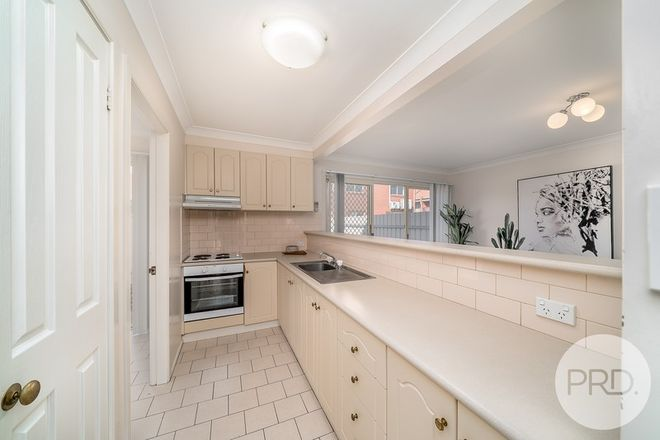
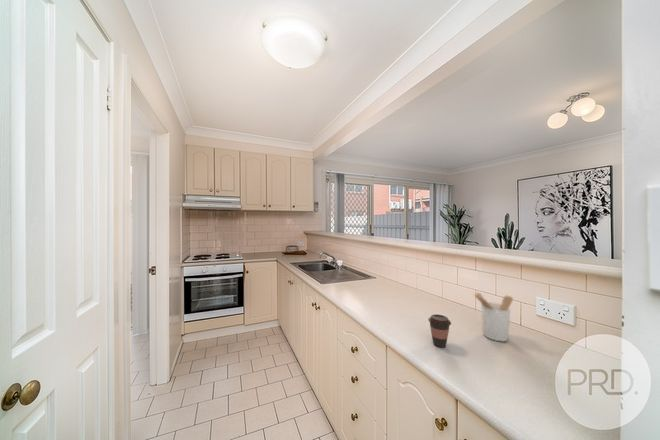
+ utensil holder [471,292,514,342]
+ coffee cup [427,313,452,348]
